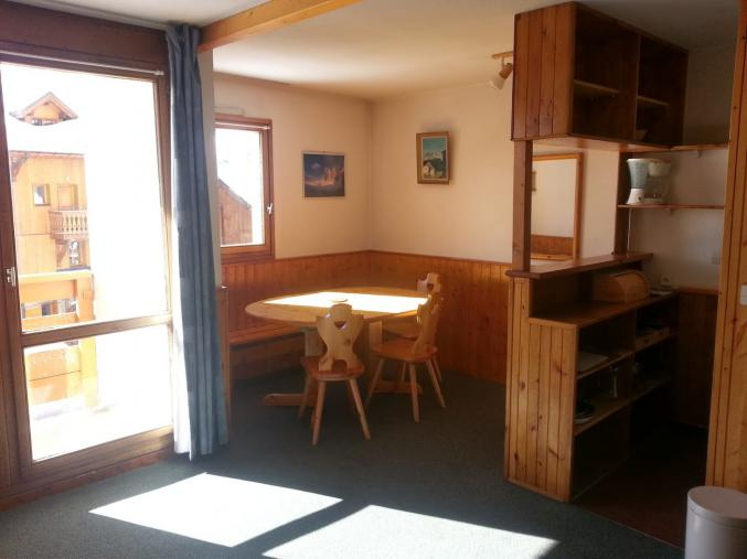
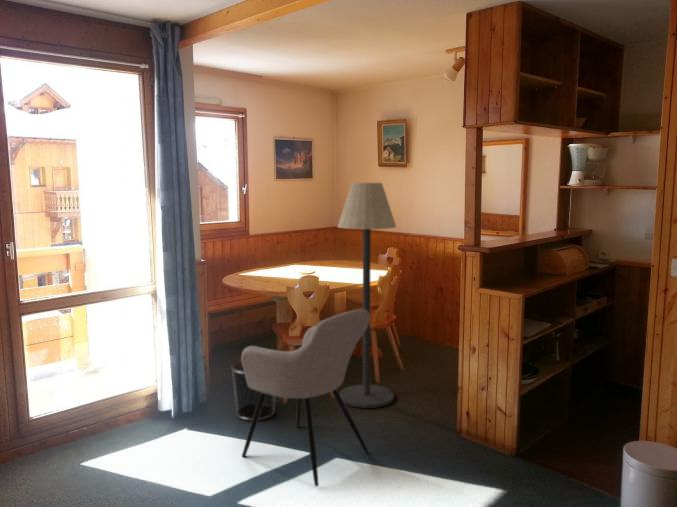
+ armchair [240,308,371,488]
+ waste bin [230,360,276,421]
+ floor lamp [337,182,397,409]
